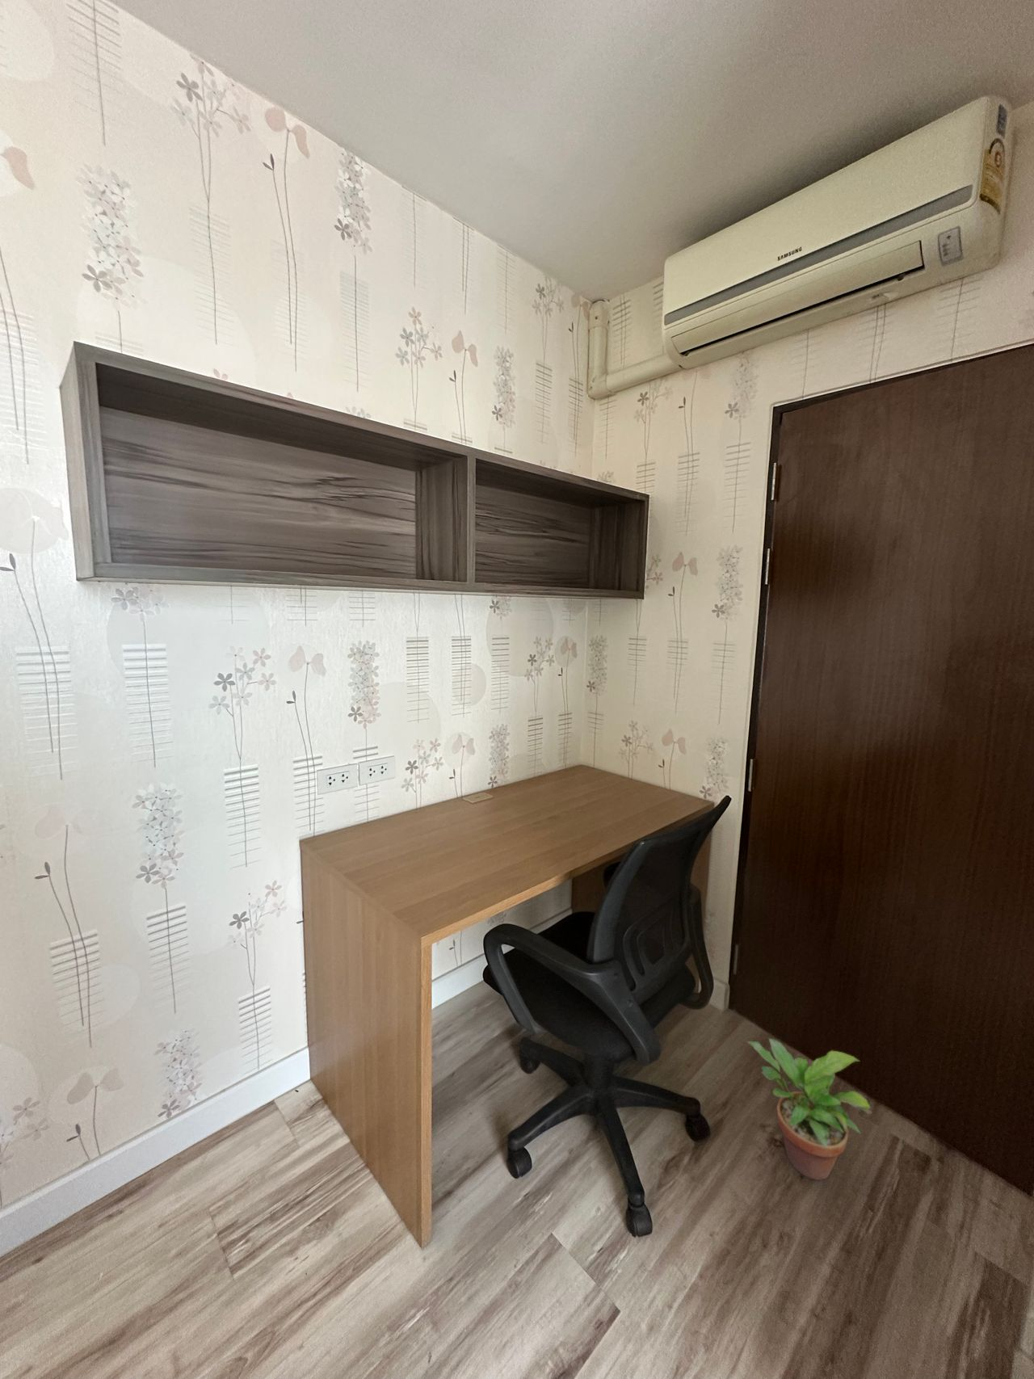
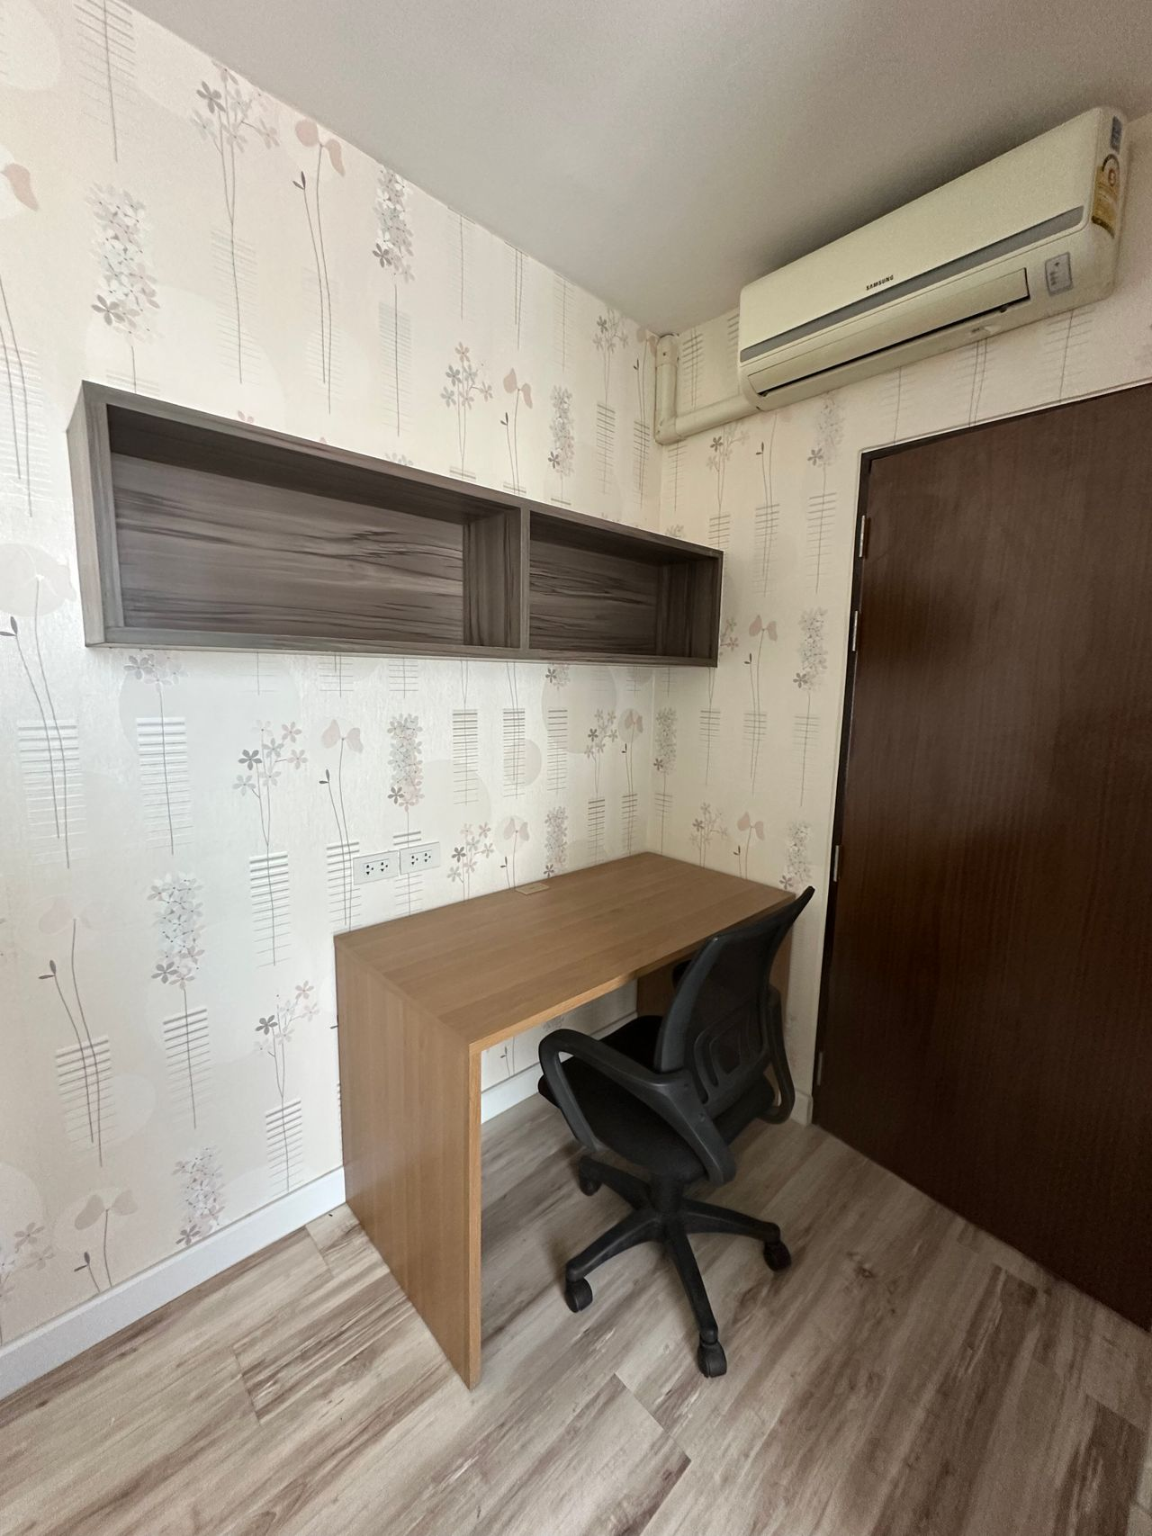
- potted plant [745,1037,873,1181]
